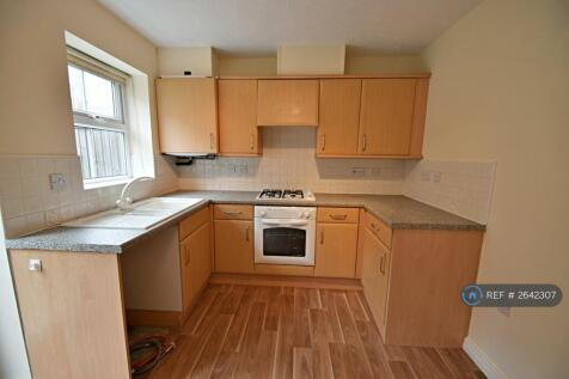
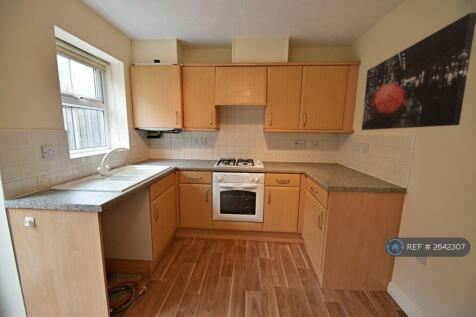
+ wall art [361,12,476,131]
